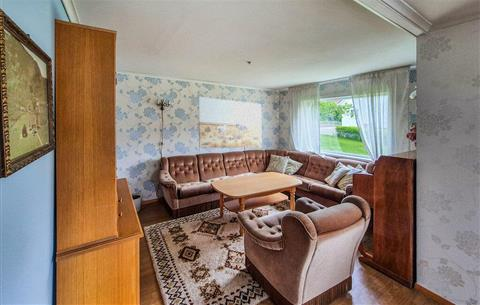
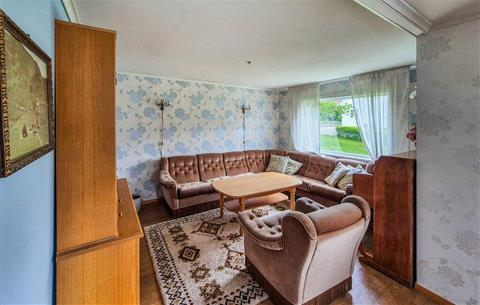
- wall art [197,96,262,149]
